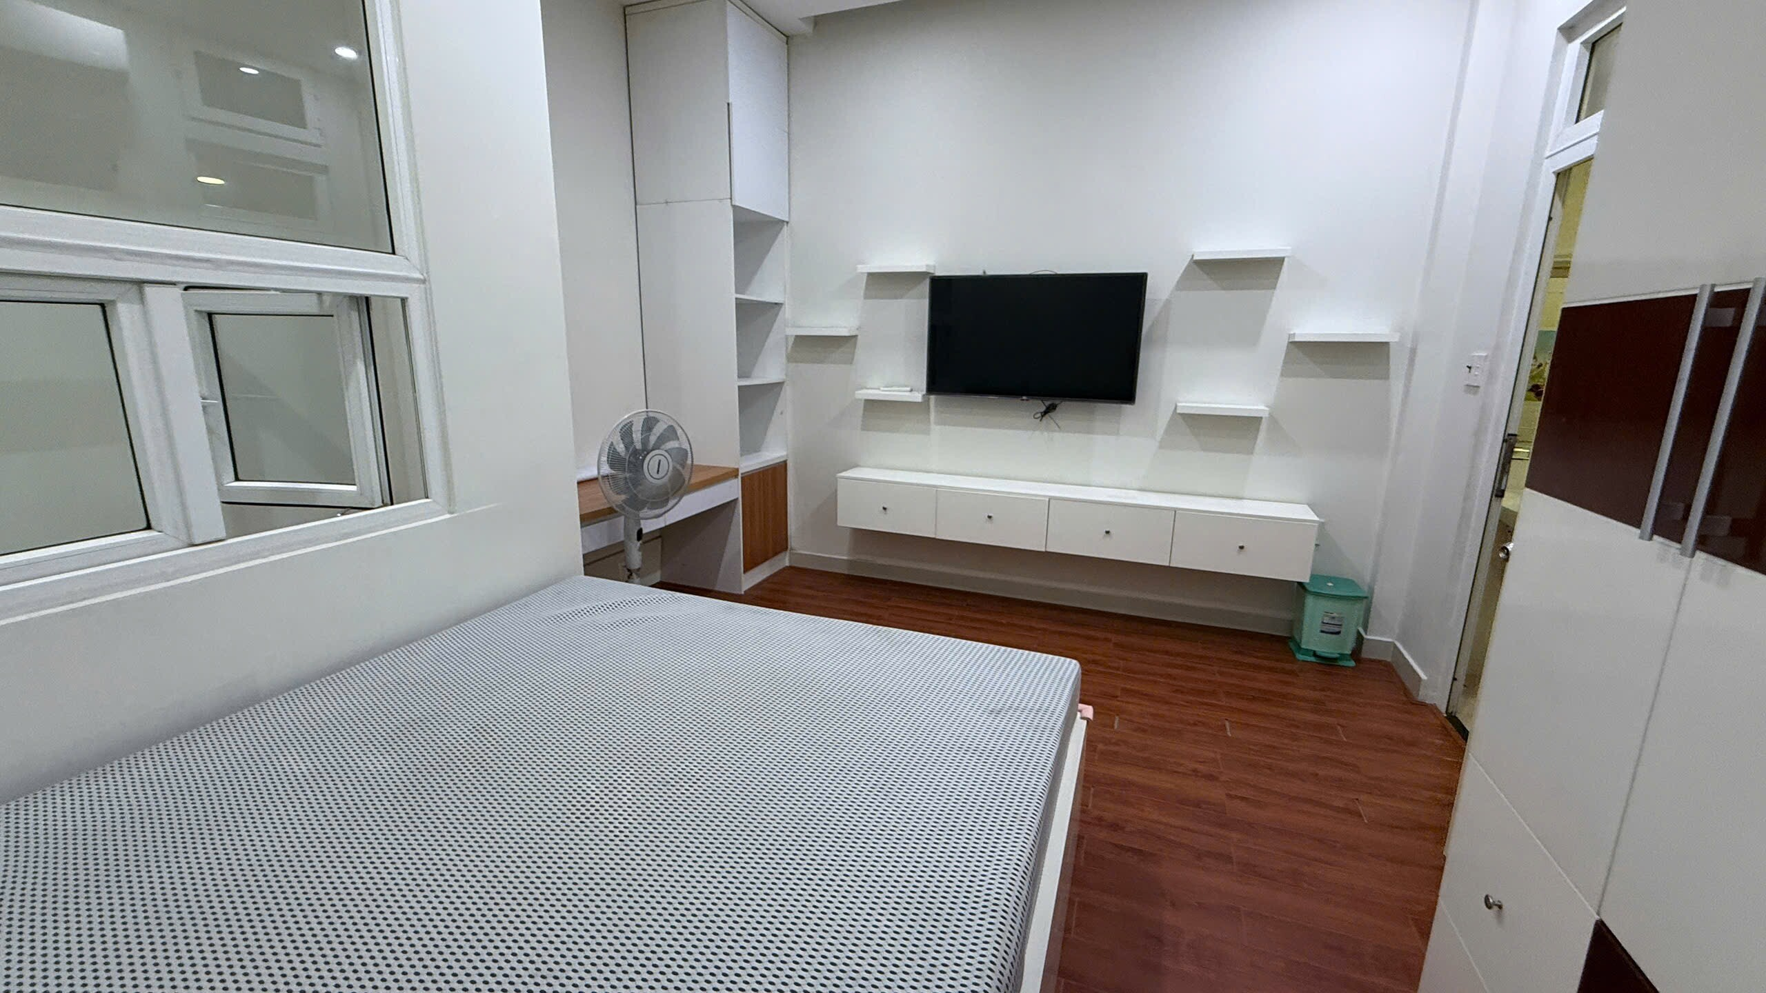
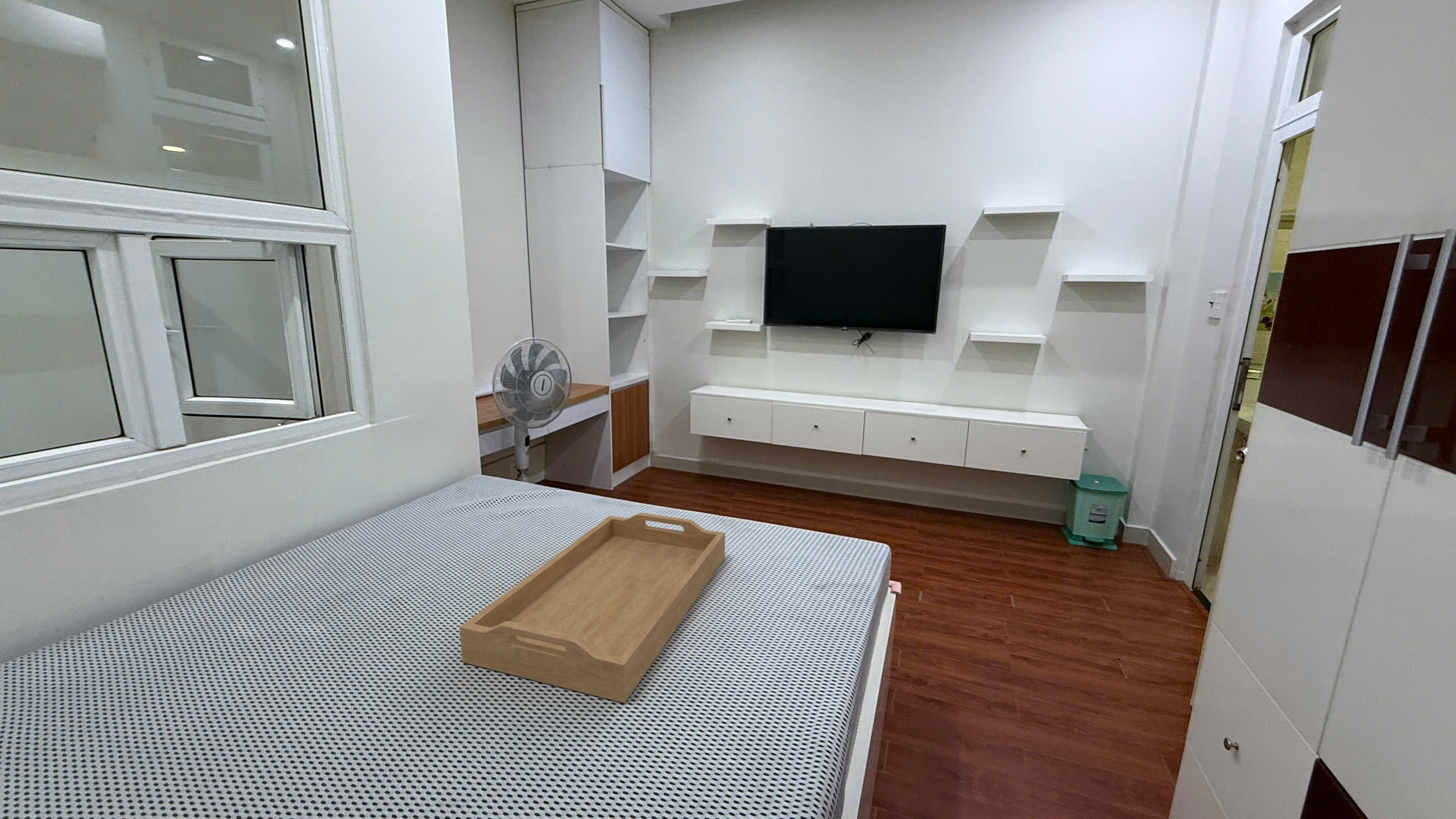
+ serving tray [459,512,726,704]
